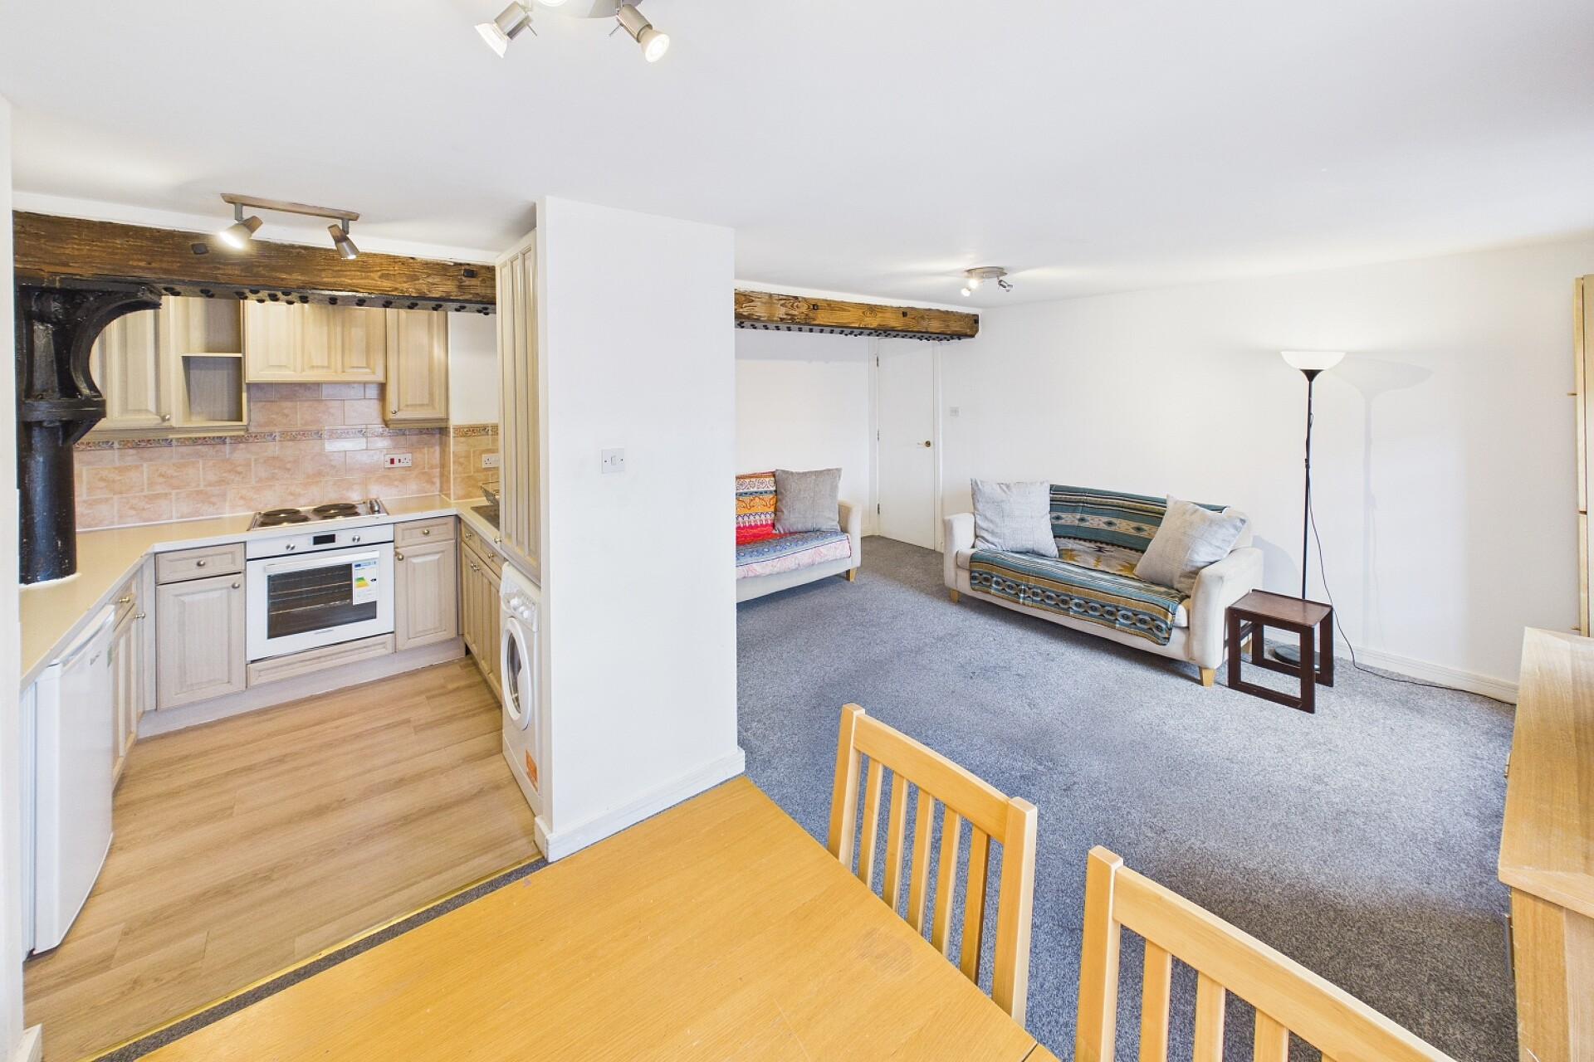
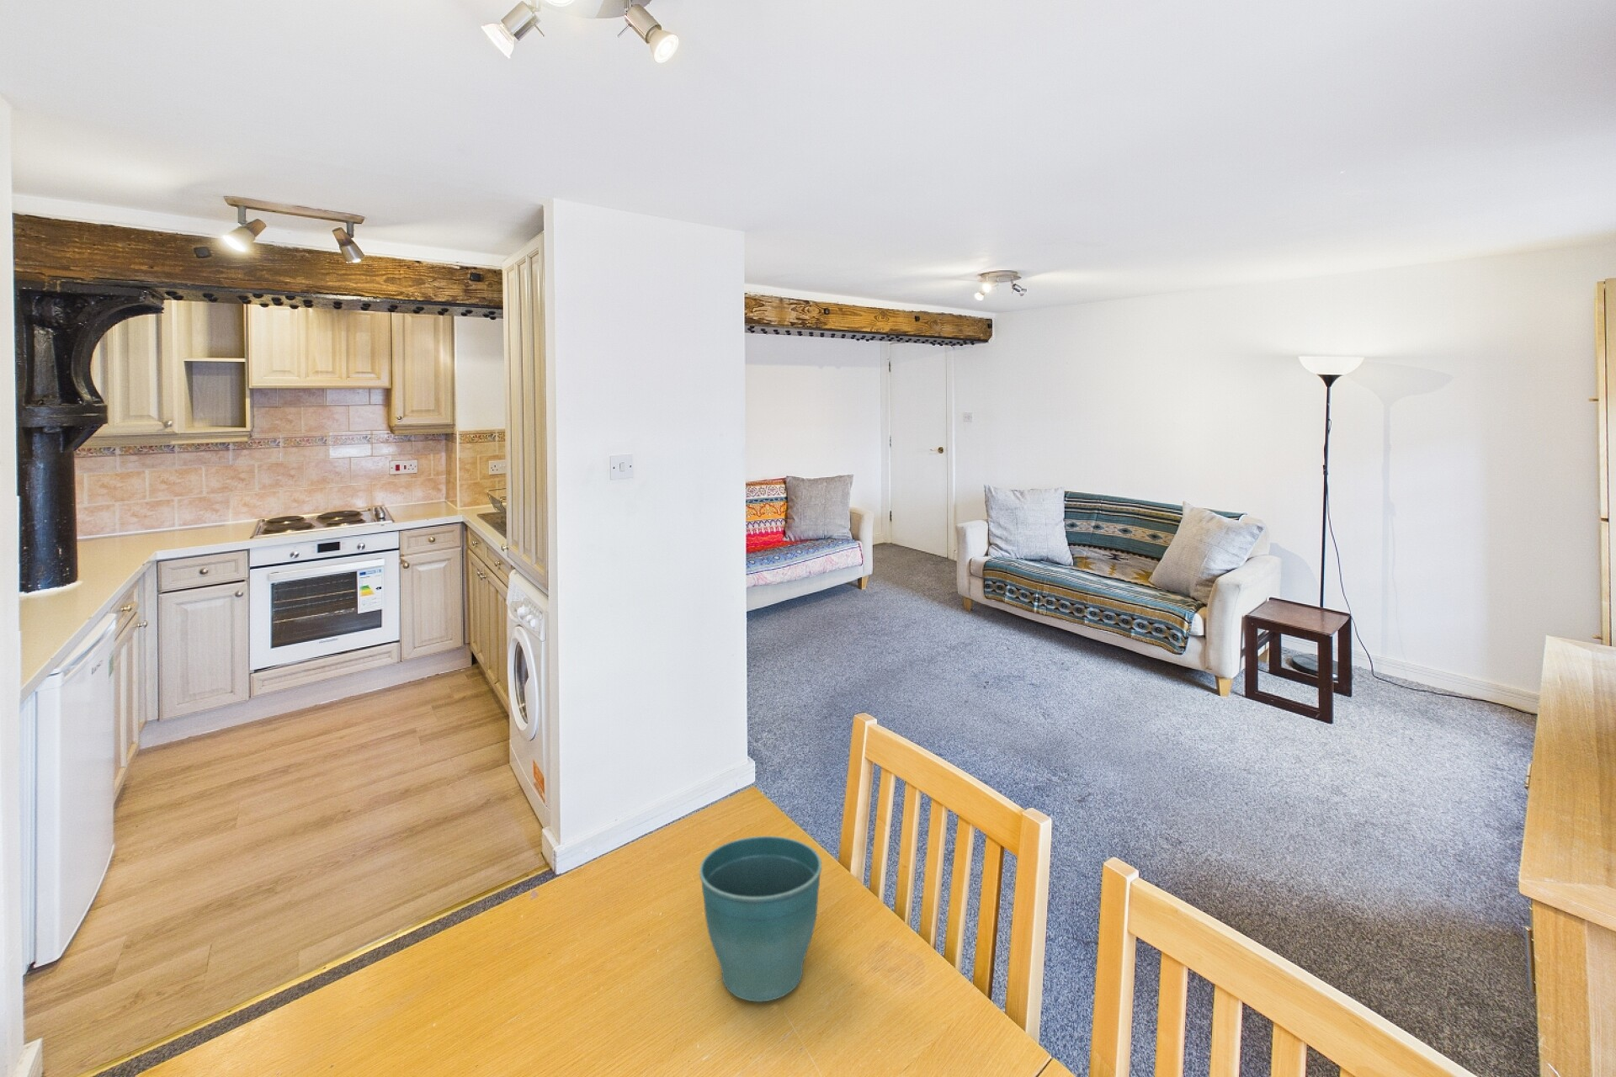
+ flower pot [699,835,822,1002]
